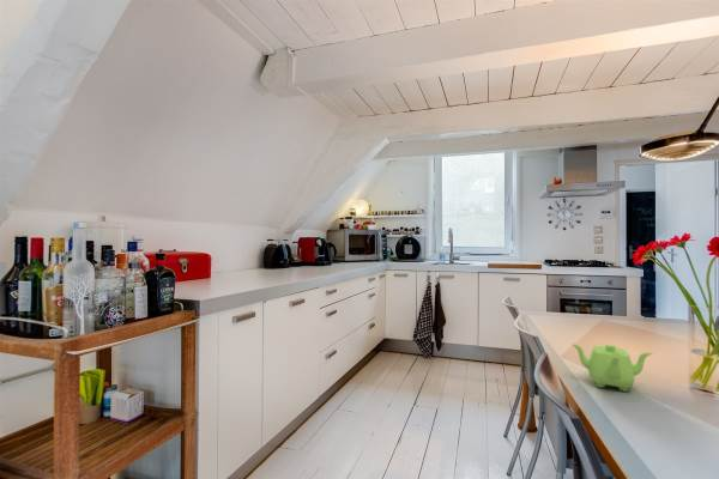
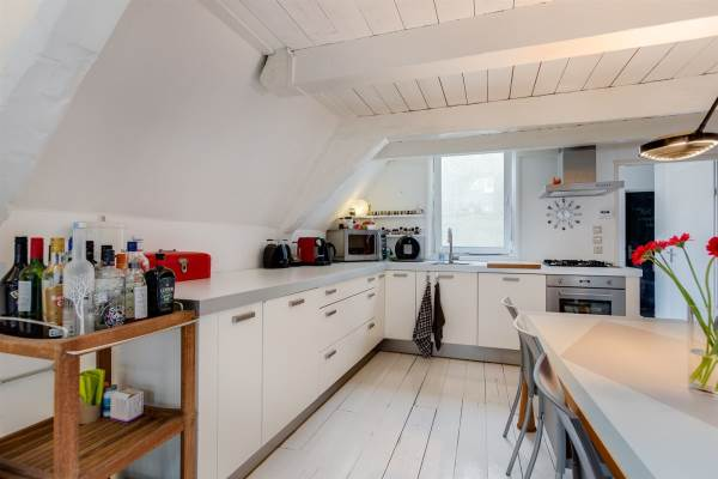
- teapot [569,342,653,393]
